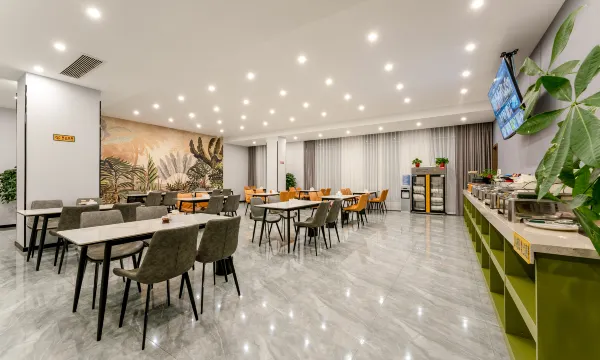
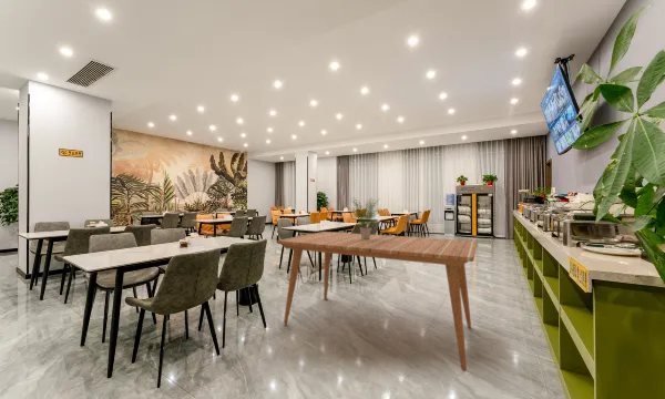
+ potted plant [345,196,383,239]
+ dining table [276,231,478,372]
